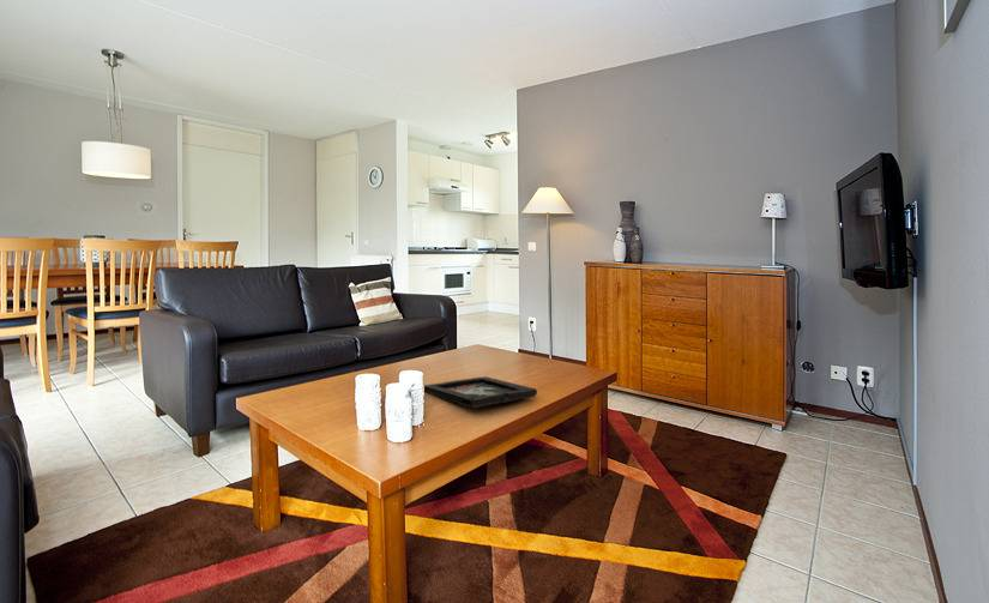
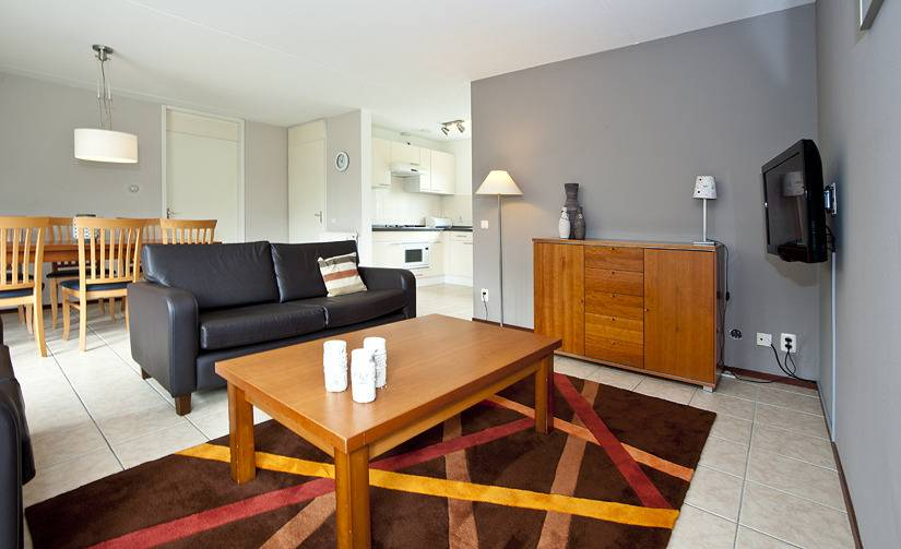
- decorative tray [423,375,538,409]
